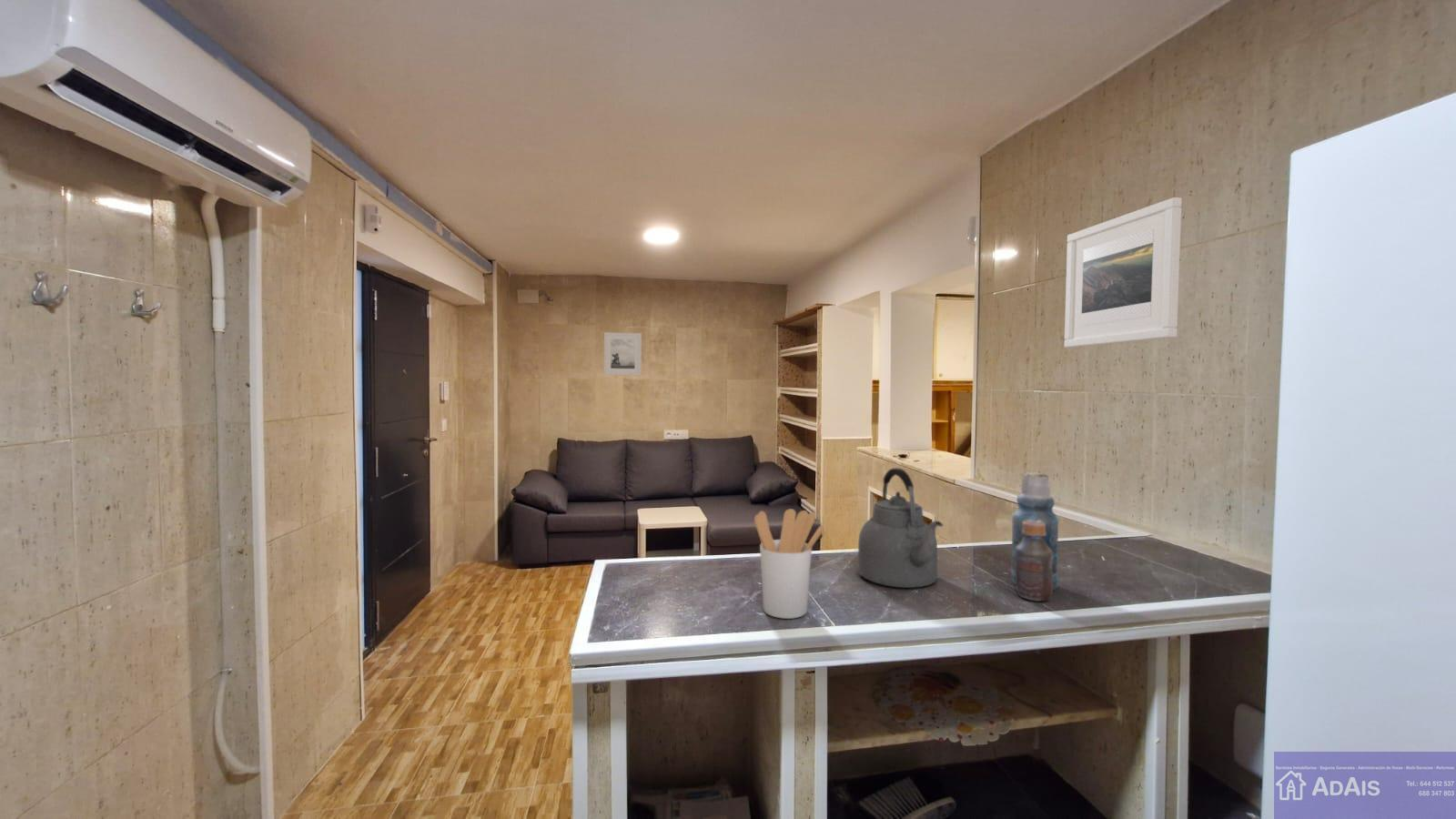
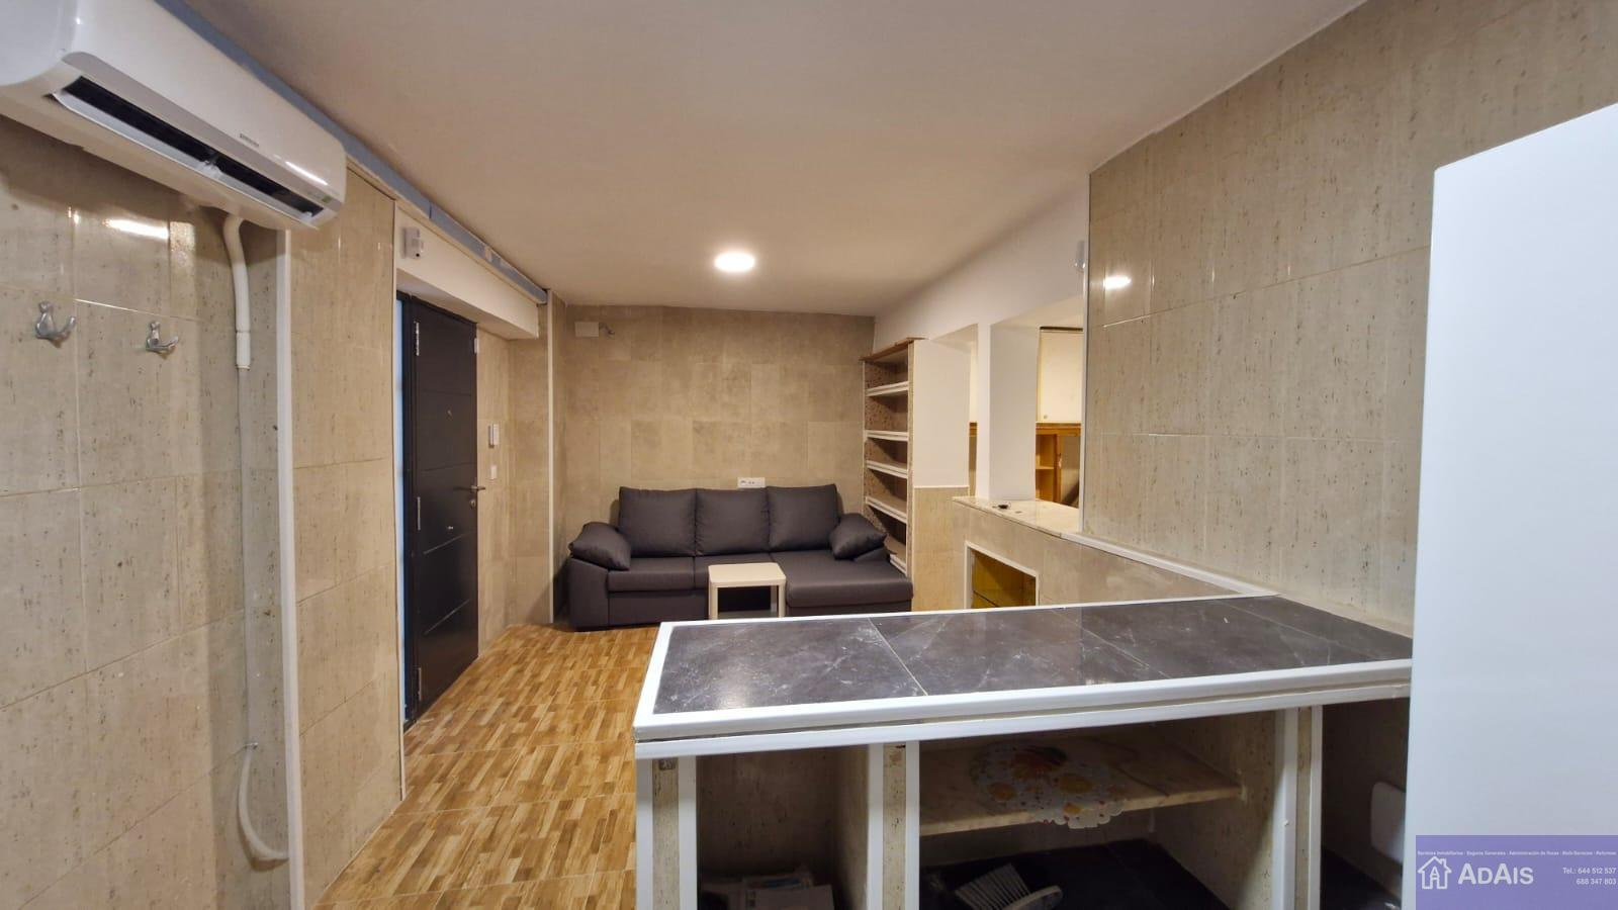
- kettle [856,467,945,589]
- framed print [603,331,642,376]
- utensil holder [753,508,824,620]
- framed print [1064,197,1183,349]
- bottle [1010,471,1059,602]
